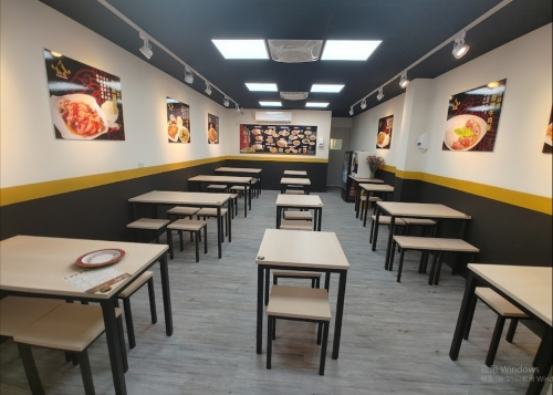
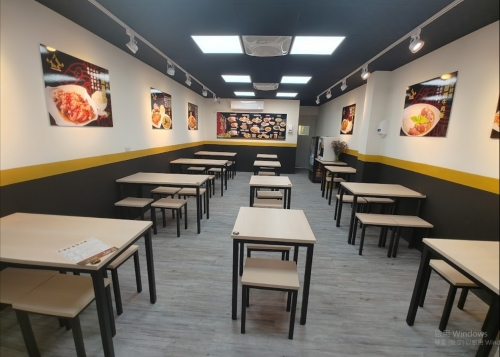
- plate [75,248,127,268]
